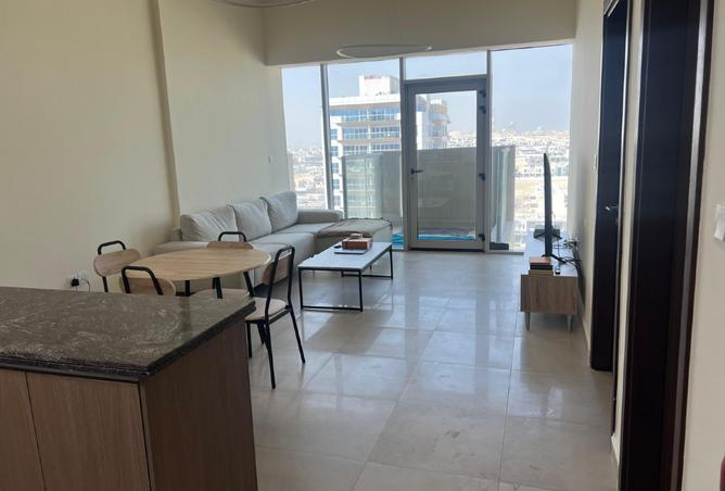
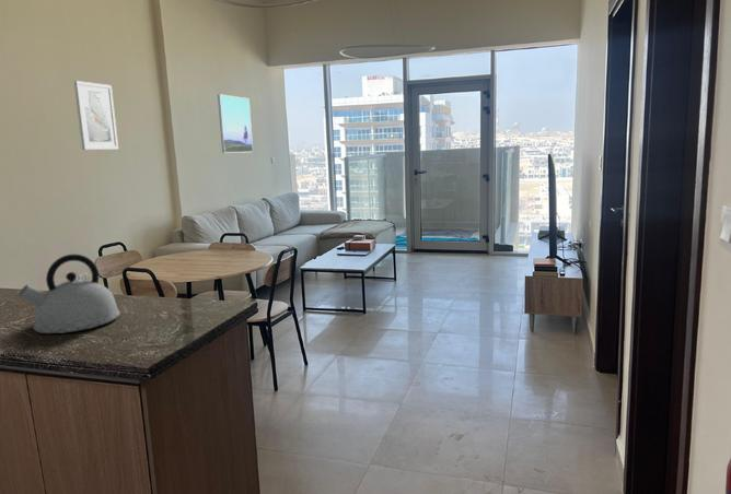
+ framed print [217,93,254,154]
+ kettle [18,254,121,334]
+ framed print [73,80,119,151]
